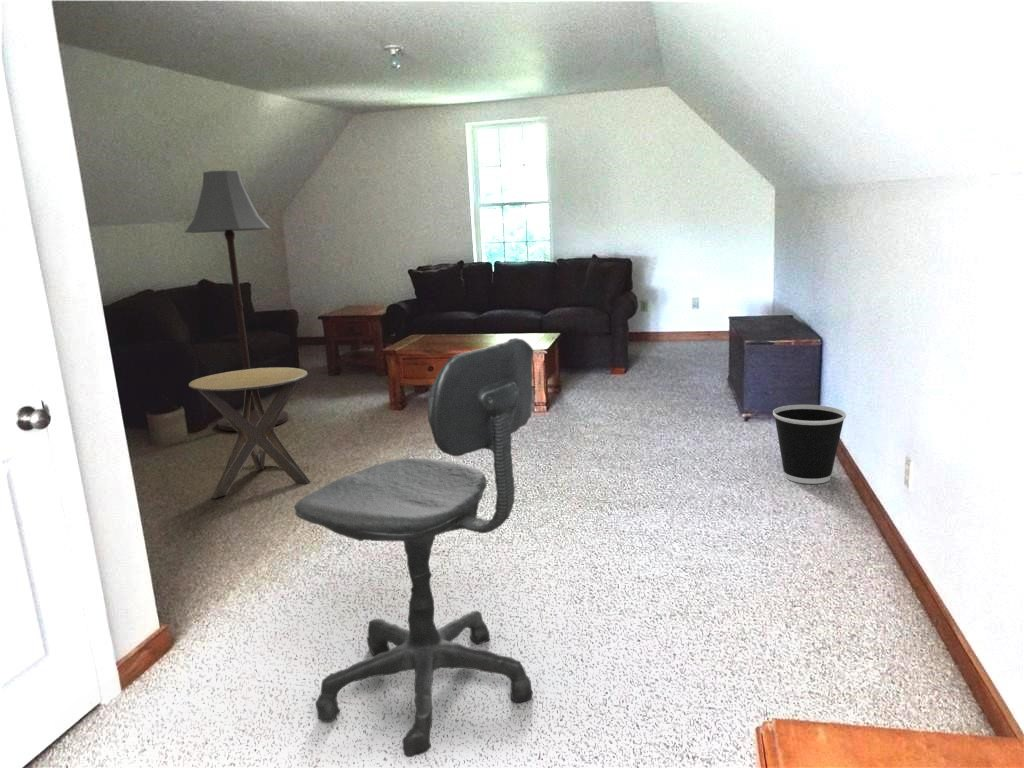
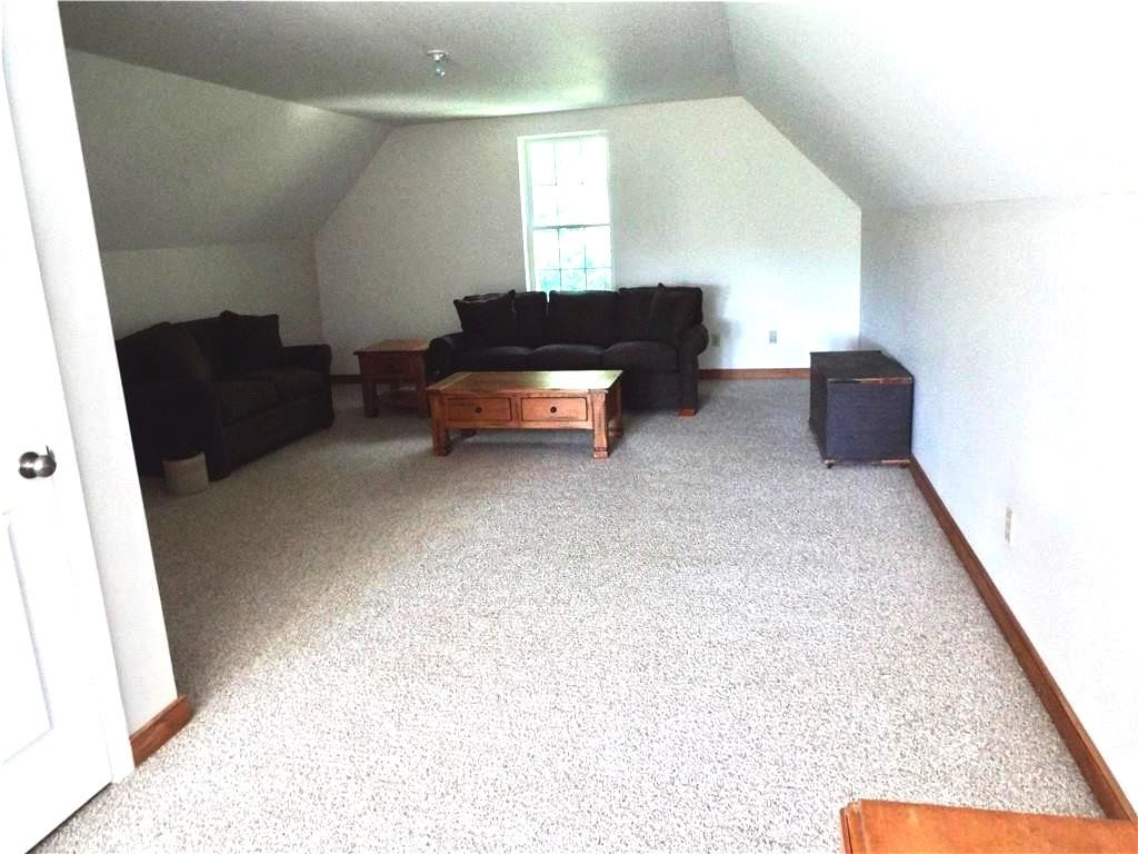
- office chair [294,337,535,758]
- wastebasket [772,404,847,485]
- side table [188,366,311,499]
- floor lamp [184,170,290,432]
